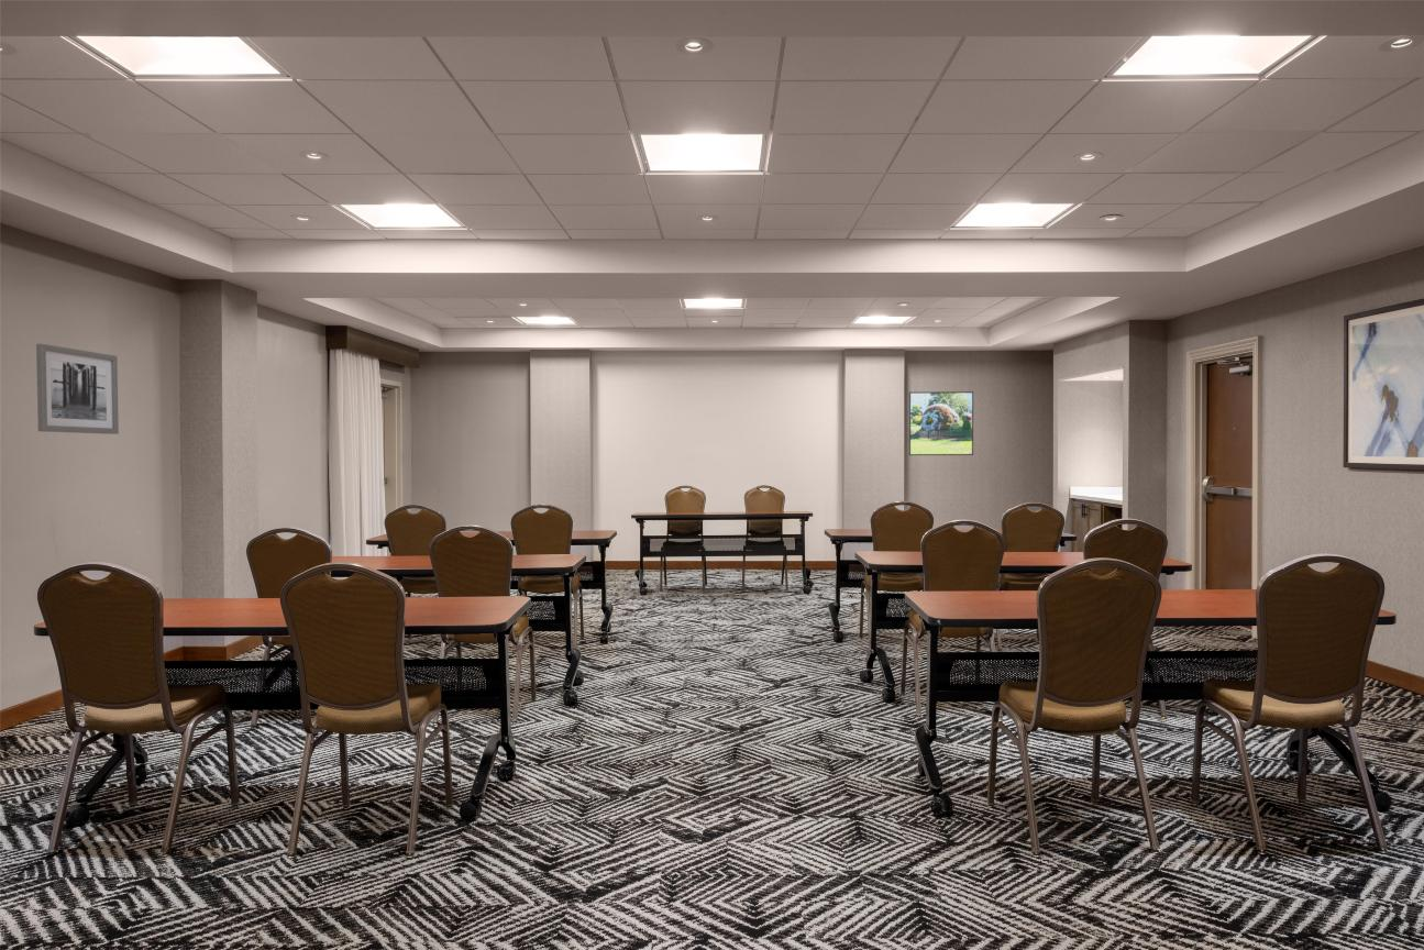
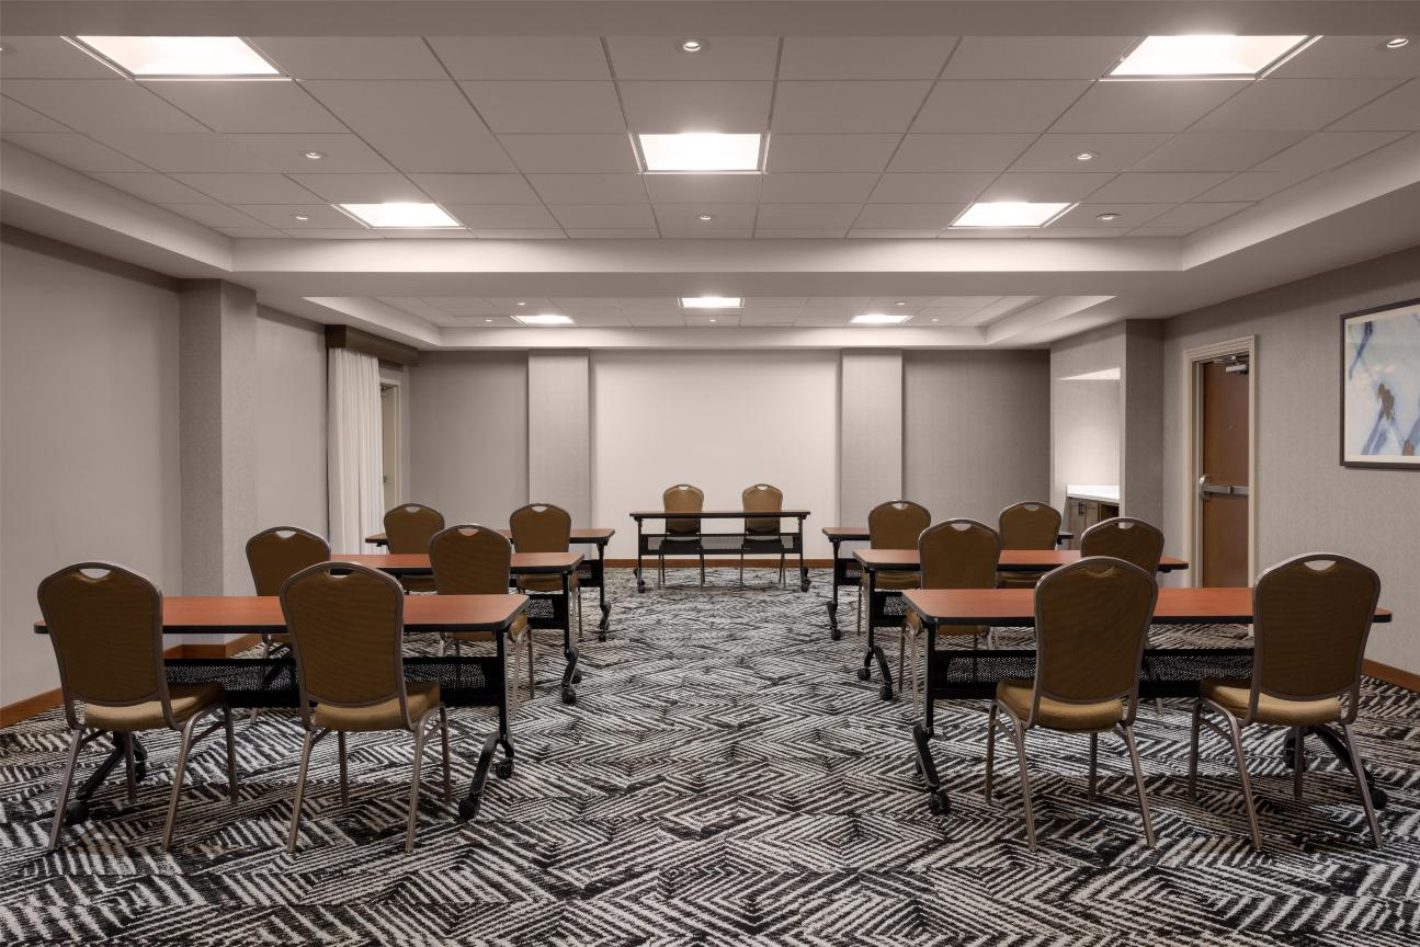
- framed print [908,390,974,456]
- wall art [35,343,120,435]
